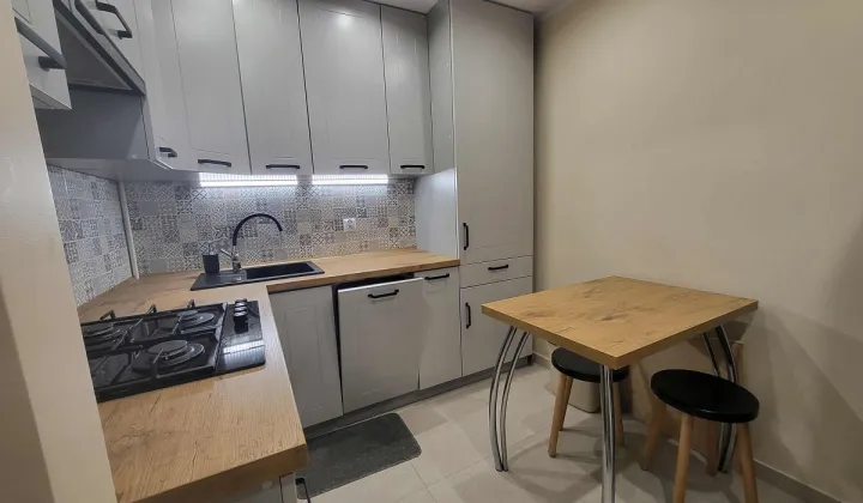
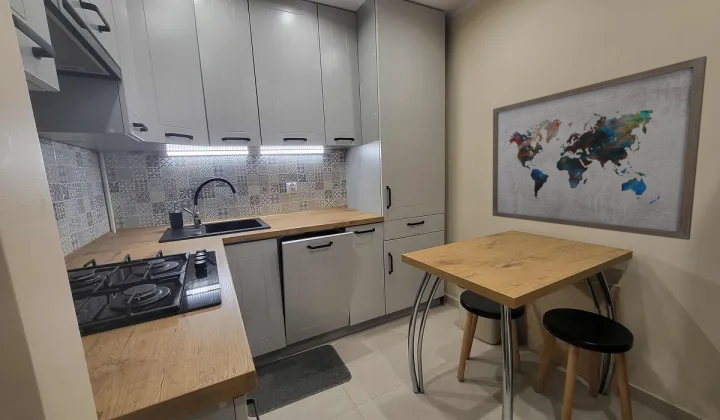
+ wall art [492,55,708,241]
